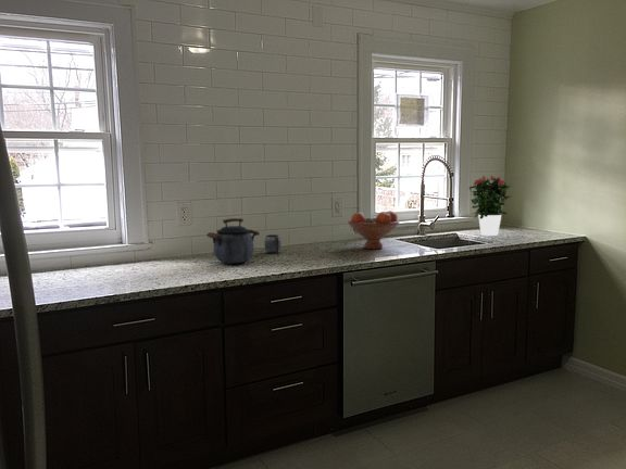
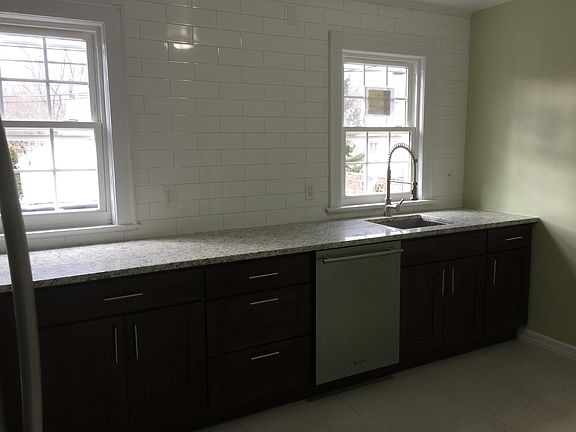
- mug [263,233,283,256]
- fruit bowl [347,210,401,250]
- kettle [205,217,261,265]
- potted flower [467,175,512,237]
